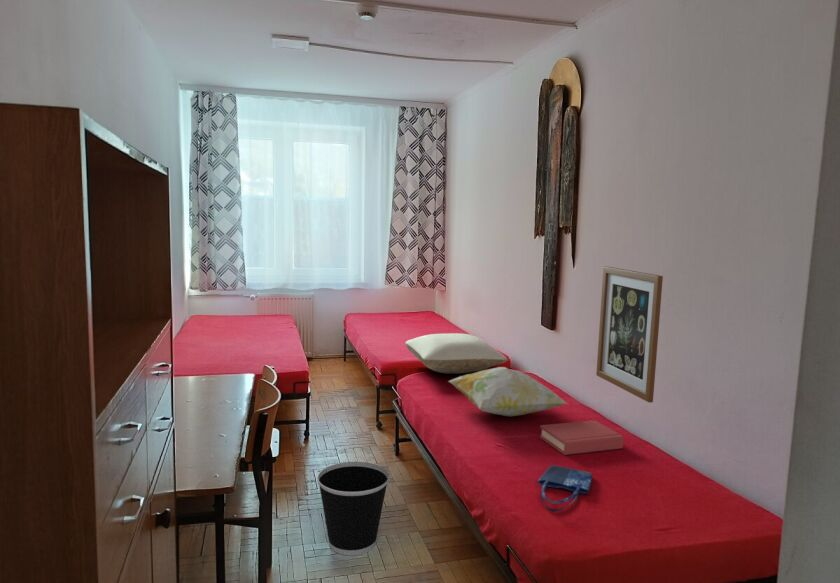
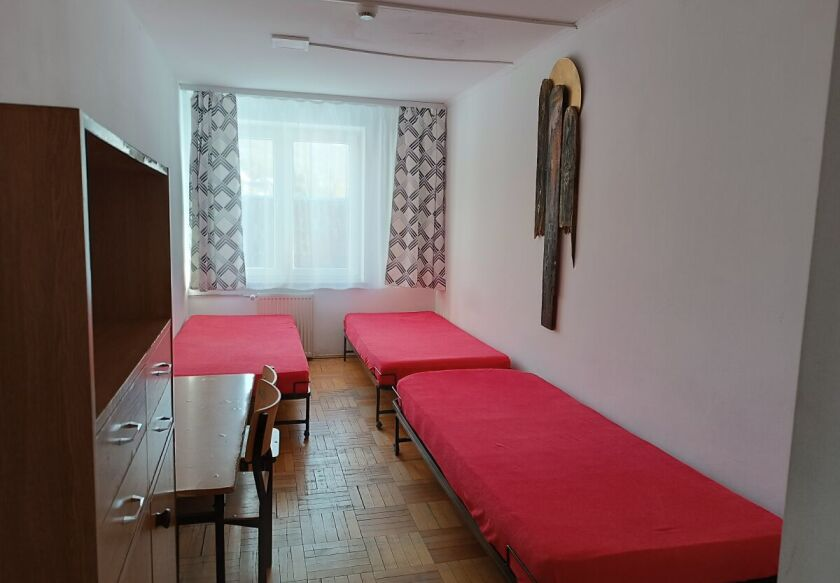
- hardback book [539,419,625,456]
- decorative pillow [447,366,569,417]
- pillow [404,332,509,375]
- wall art [595,265,664,404]
- shopping bag [537,464,593,513]
- wastebasket [316,461,390,556]
